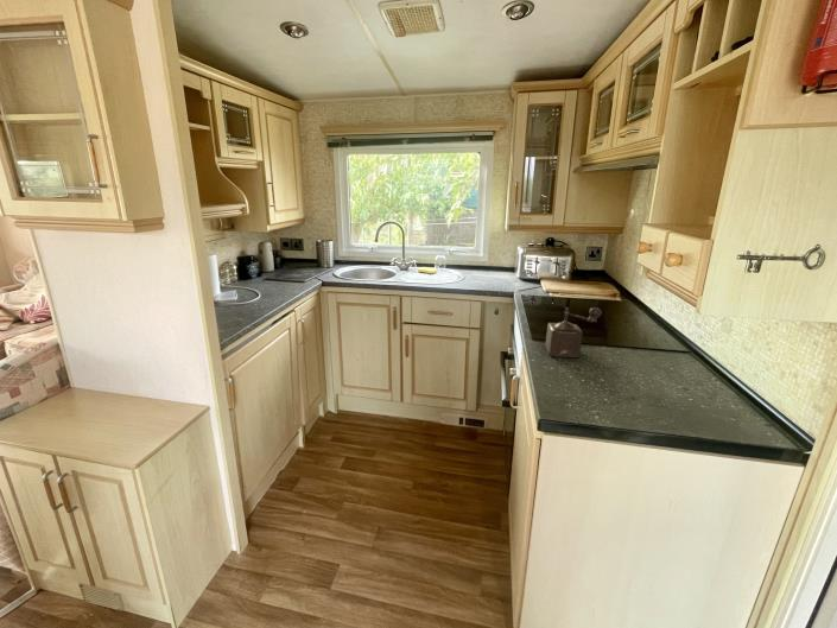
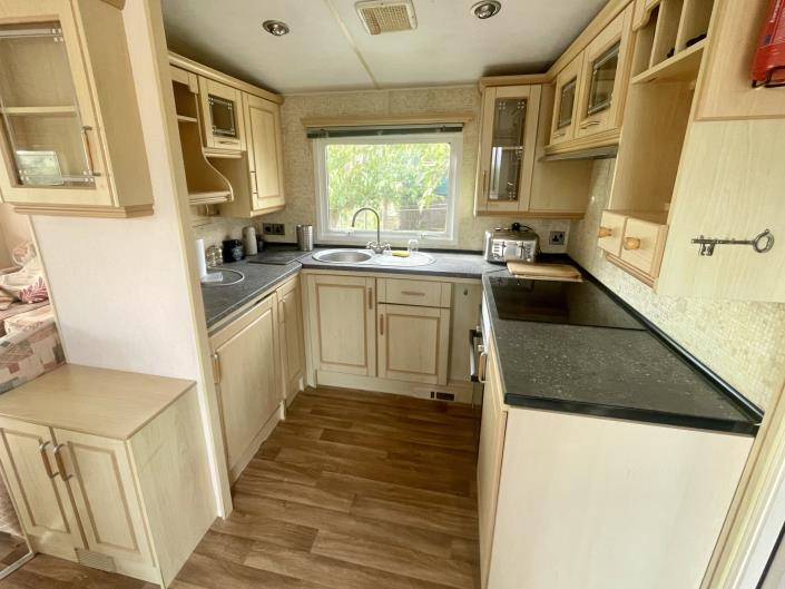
- pepper mill [544,306,602,359]
